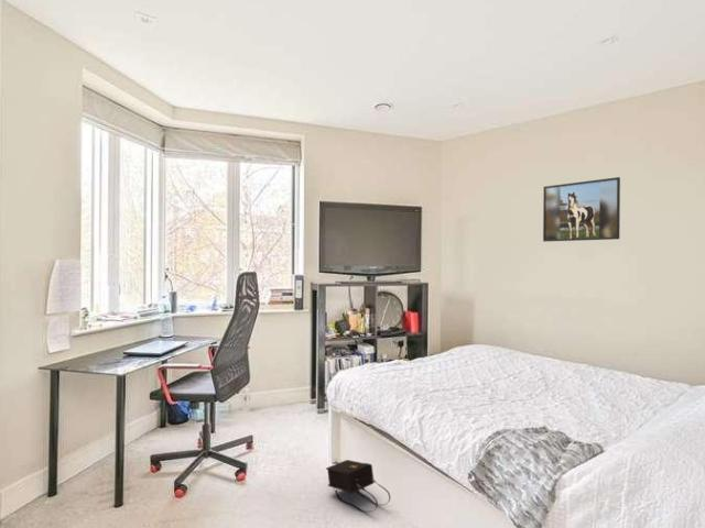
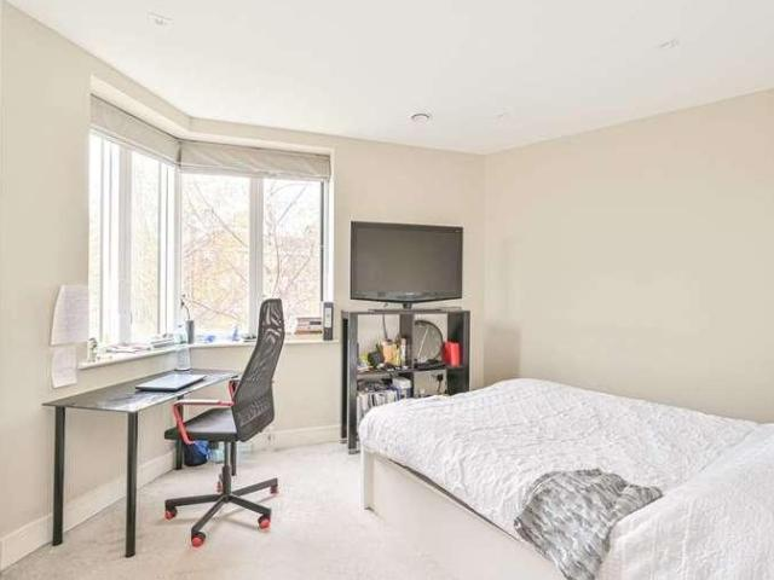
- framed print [542,176,621,243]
- satchel [325,459,391,514]
